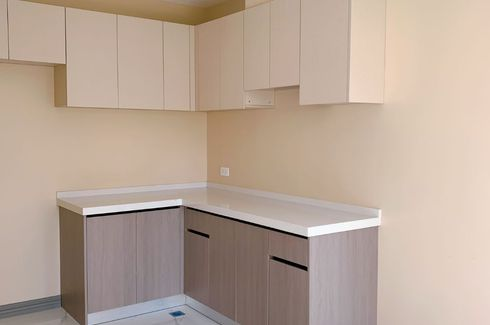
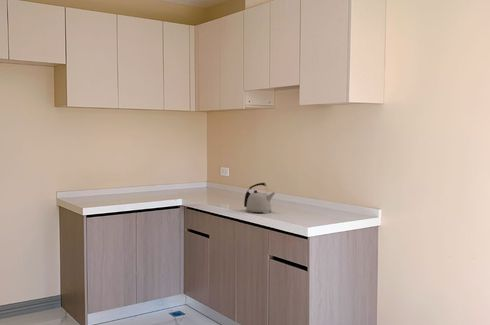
+ kettle [243,182,276,214]
